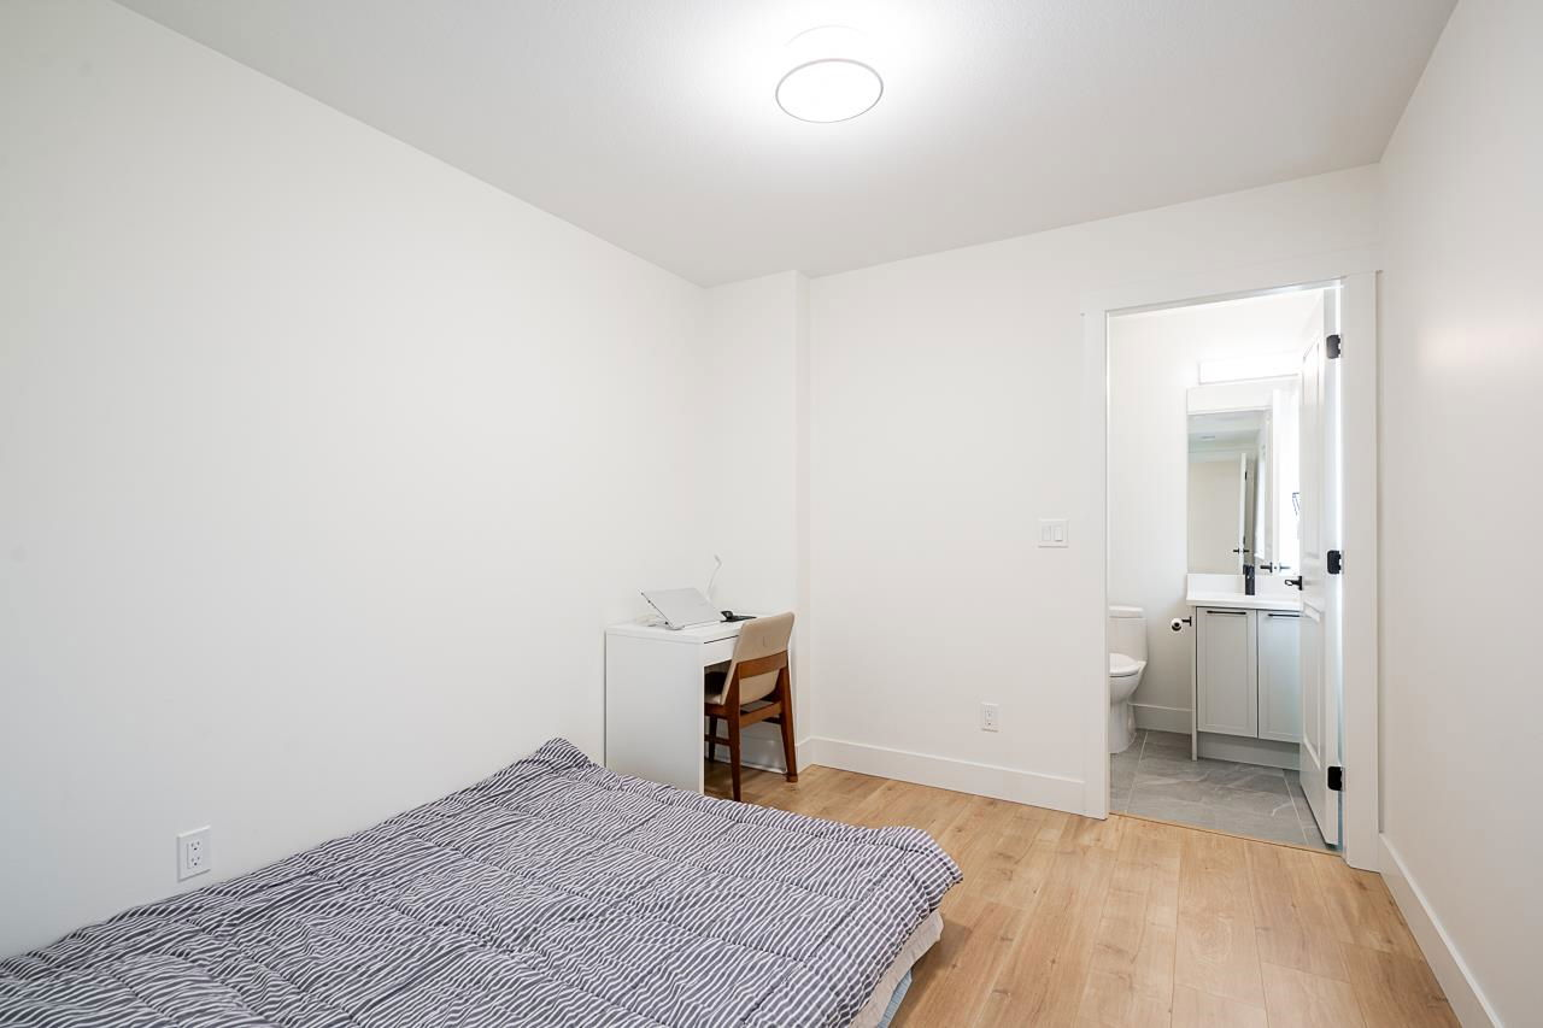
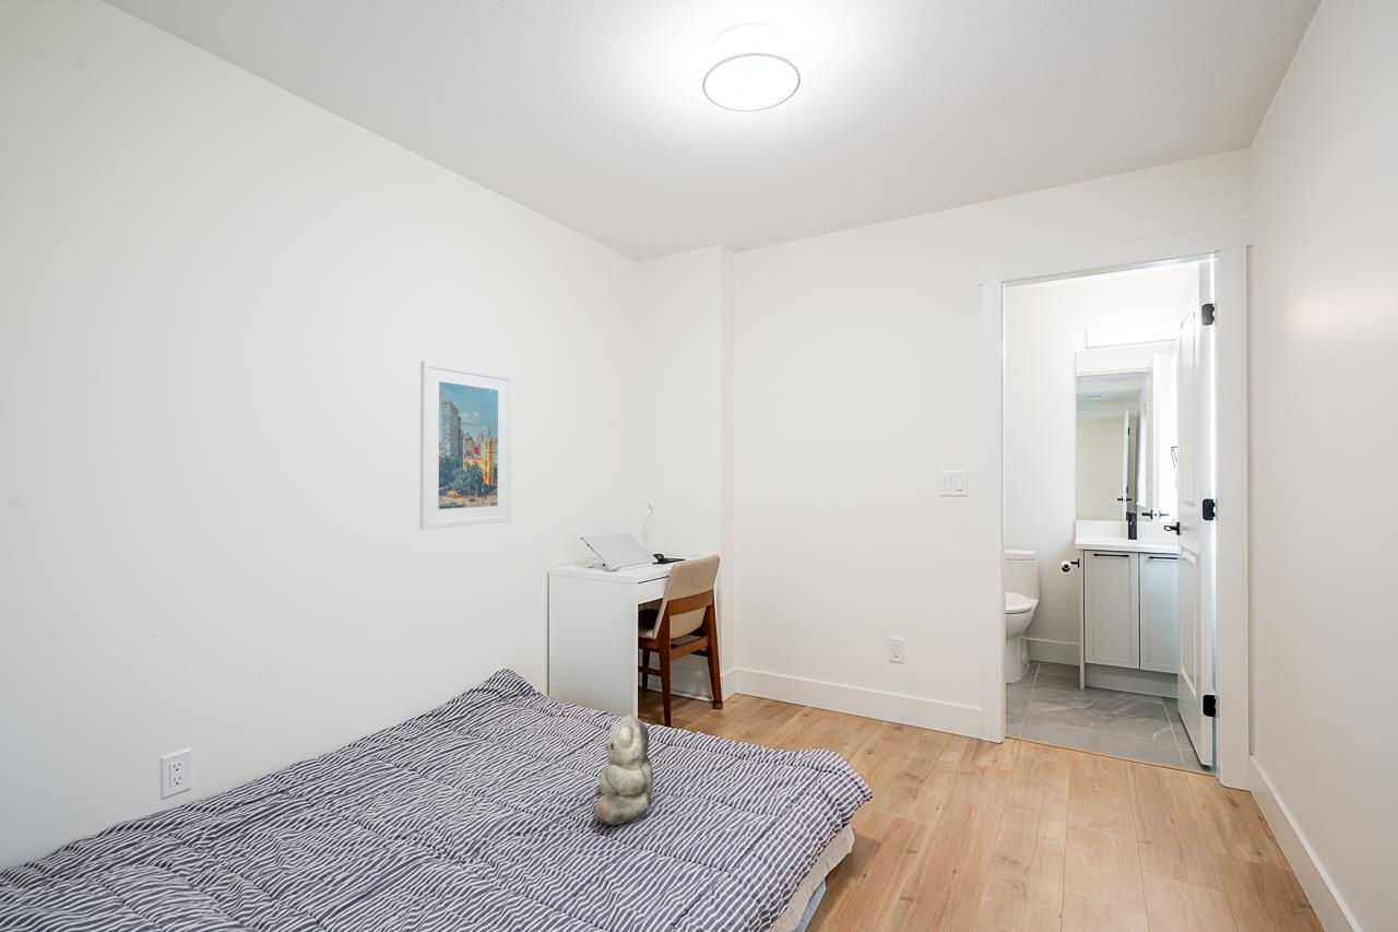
+ teddy bear [593,713,654,826]
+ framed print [418,359,512,530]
